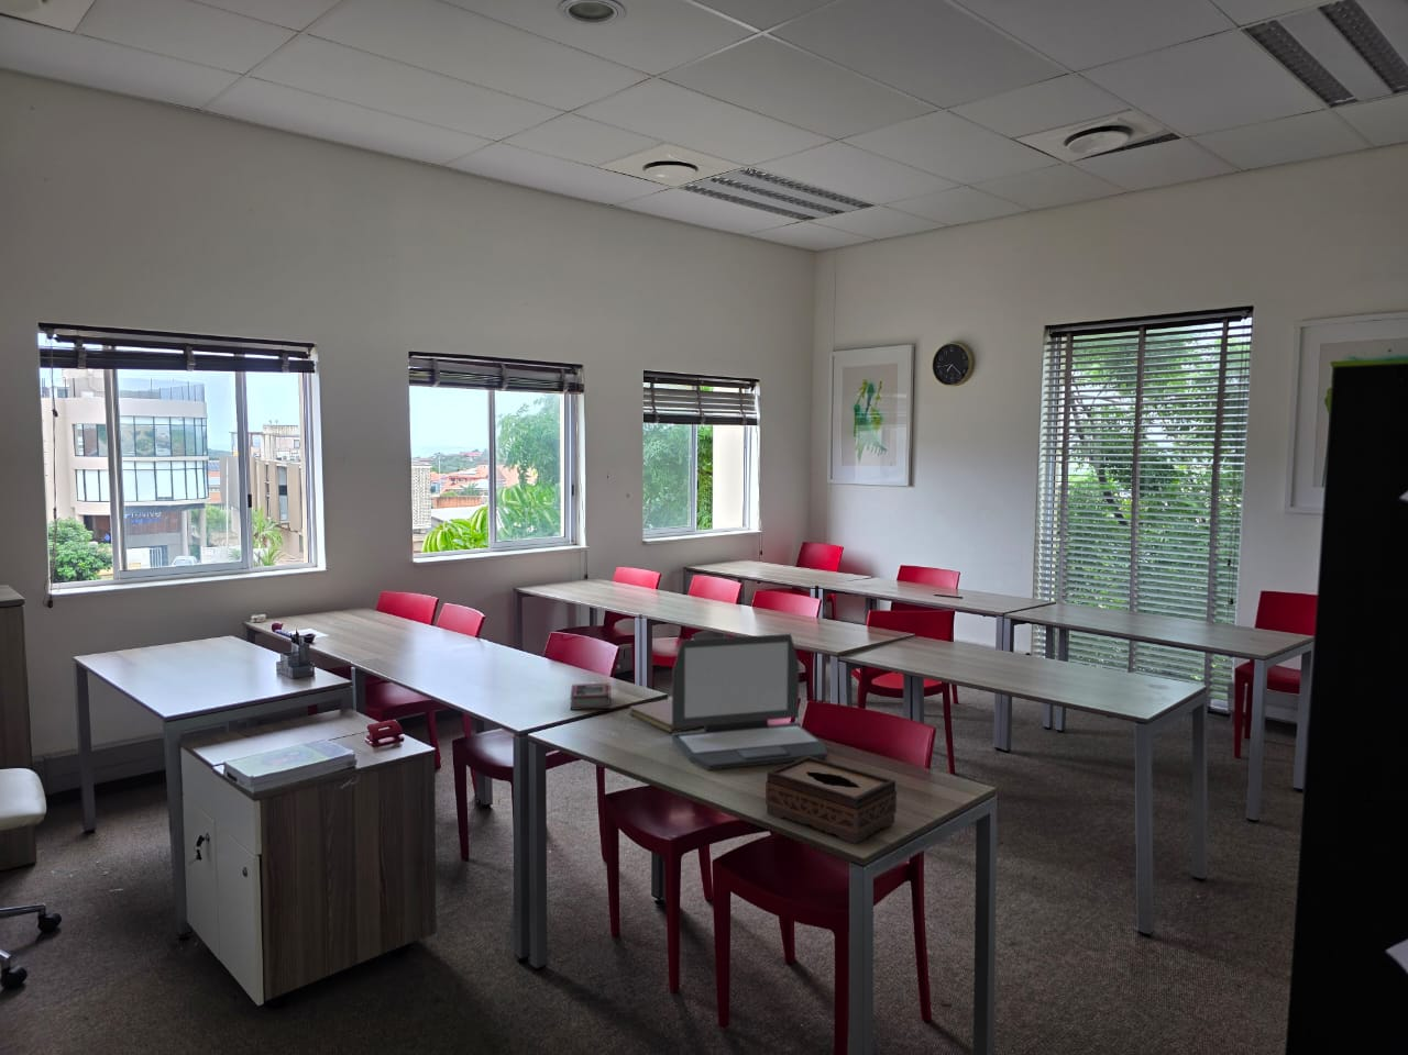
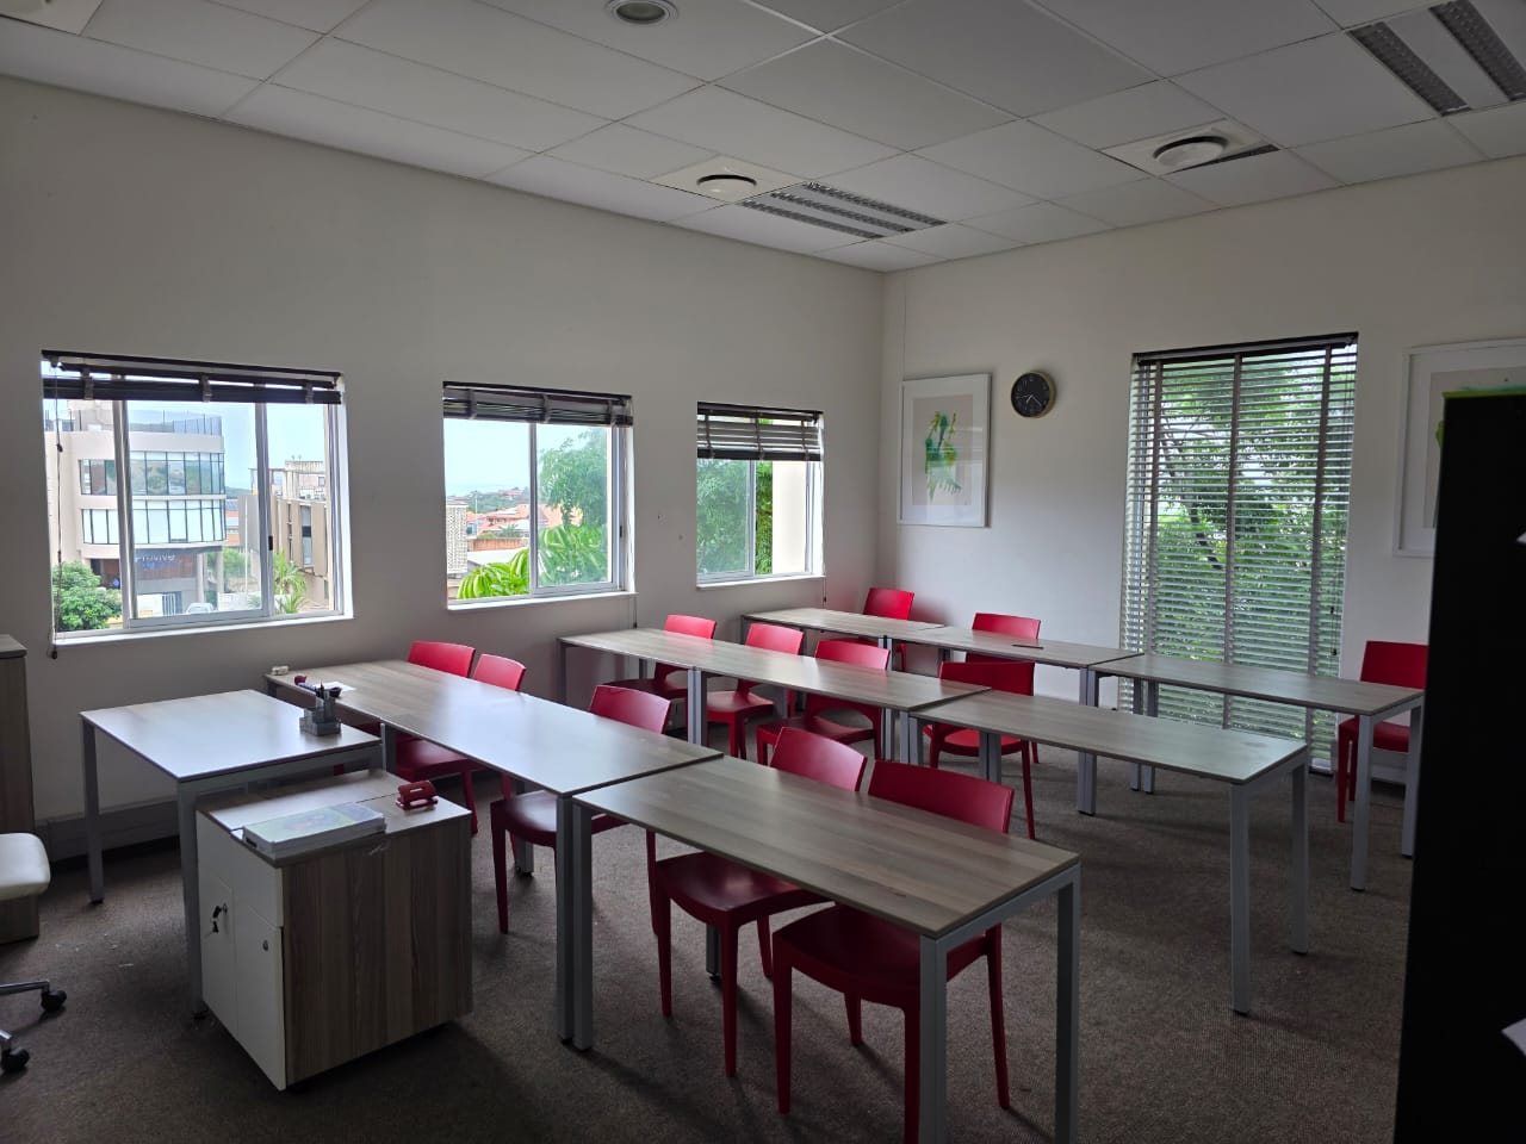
- notebook [629,699,704,734]
- tissue box [765,756,898,846]
- book [570,683,613,711]
- laptop [671,633,828,771]
